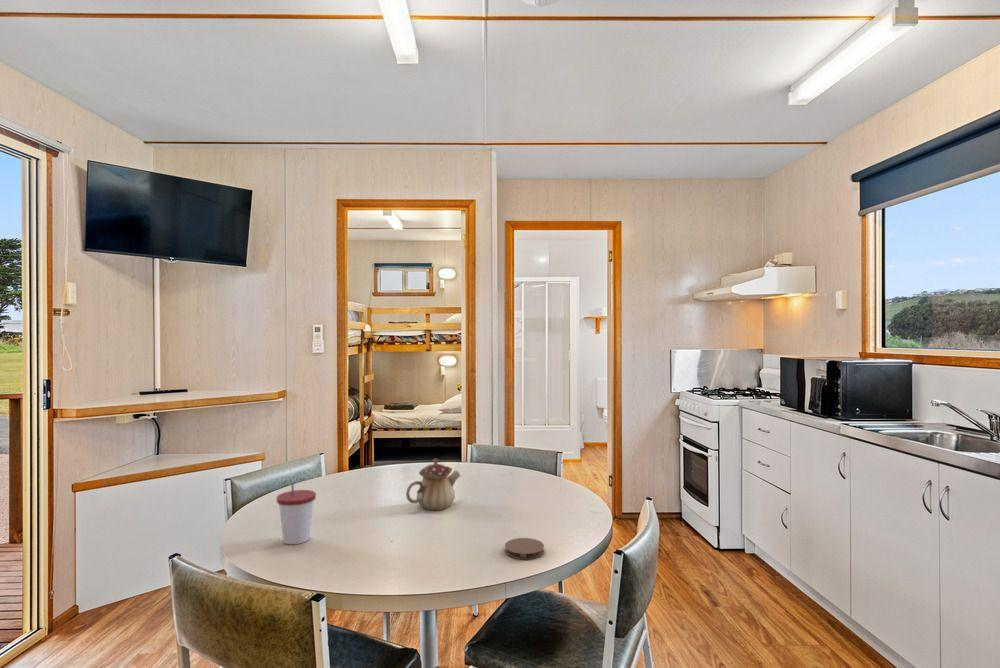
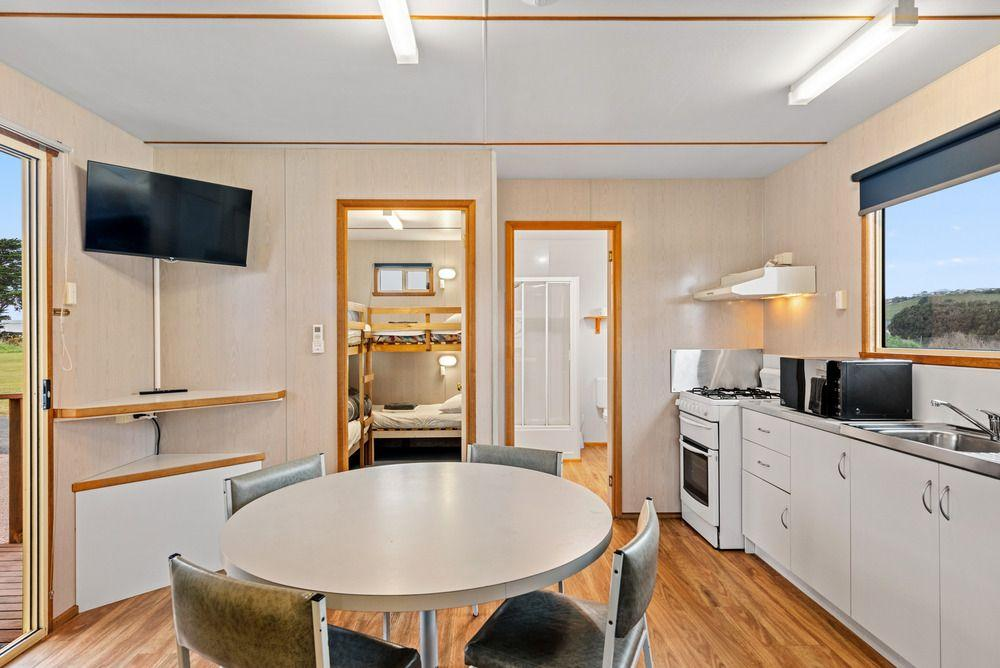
- teapot [405,457,461,511]
- cup [276,483,317,545]
- coaster [504,537,545,560]
